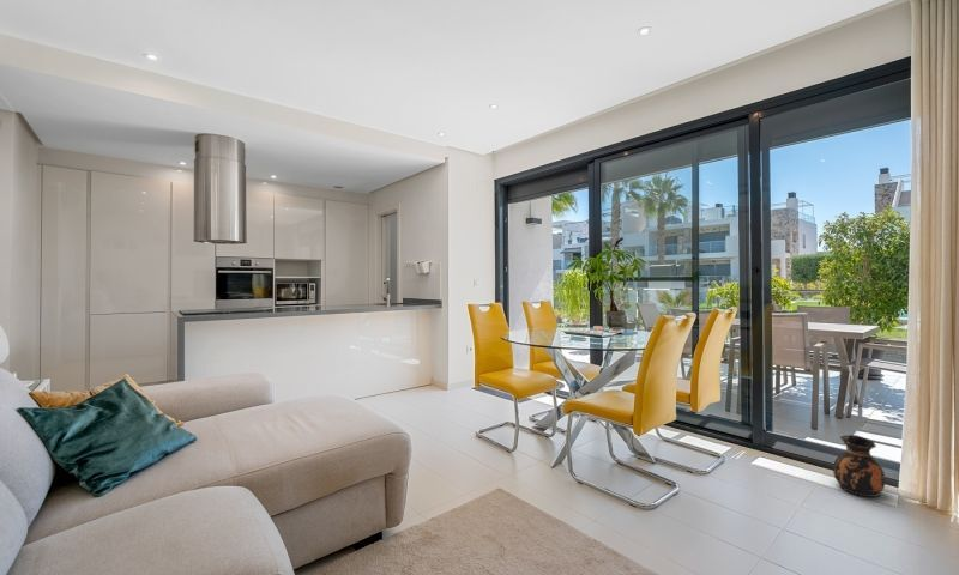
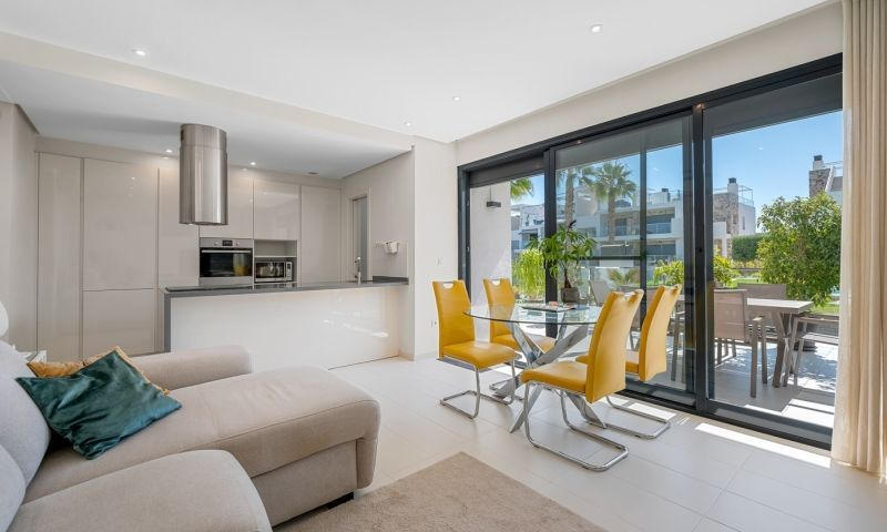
- ceramic jug [832,434,887,498]
